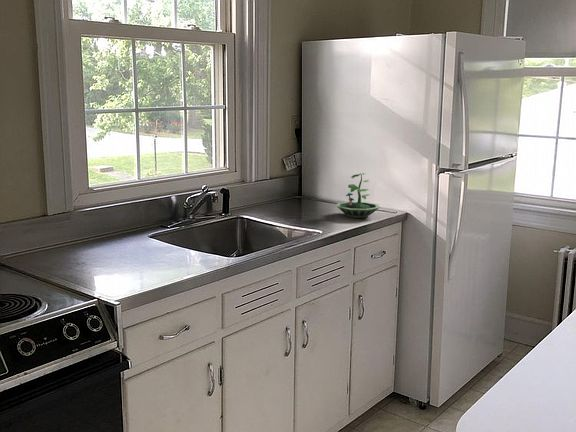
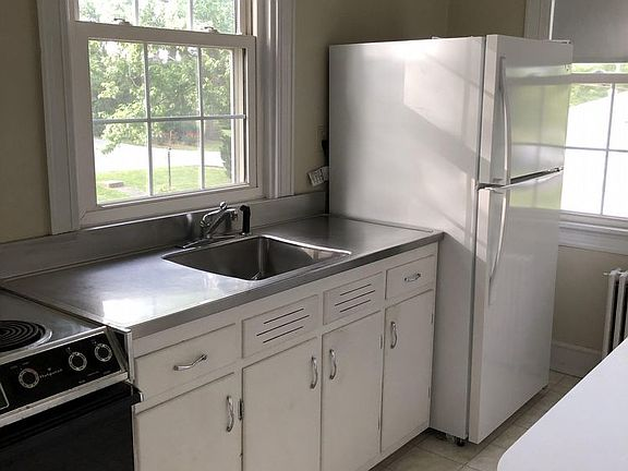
- terrarium [336,172,381,219]
